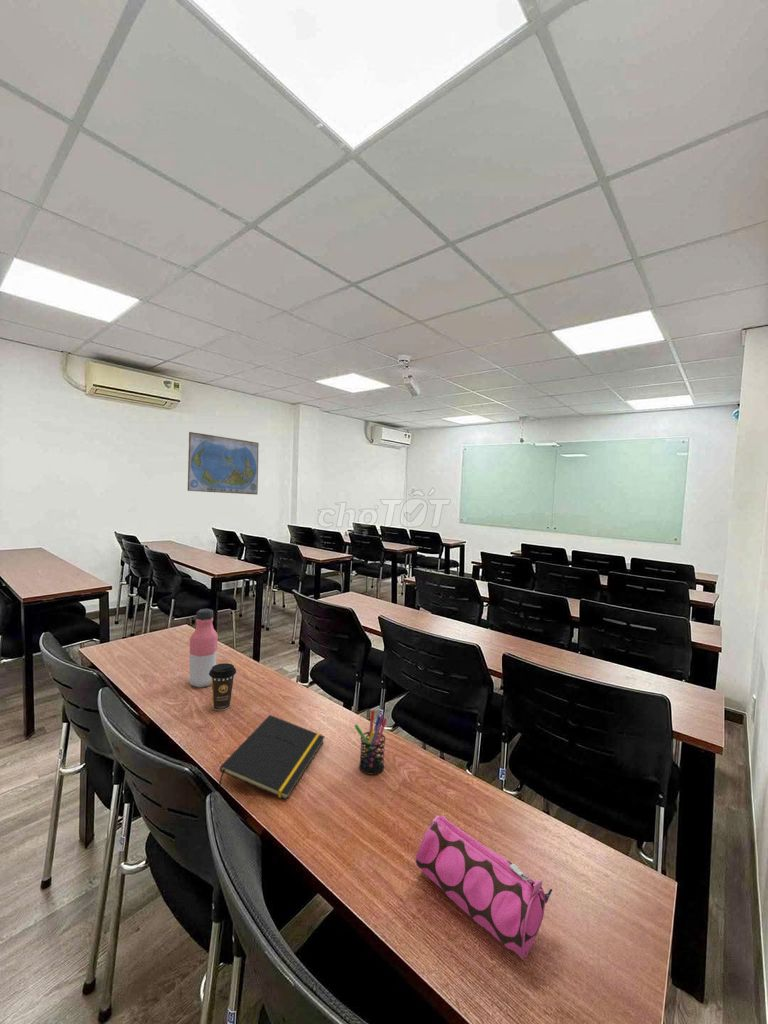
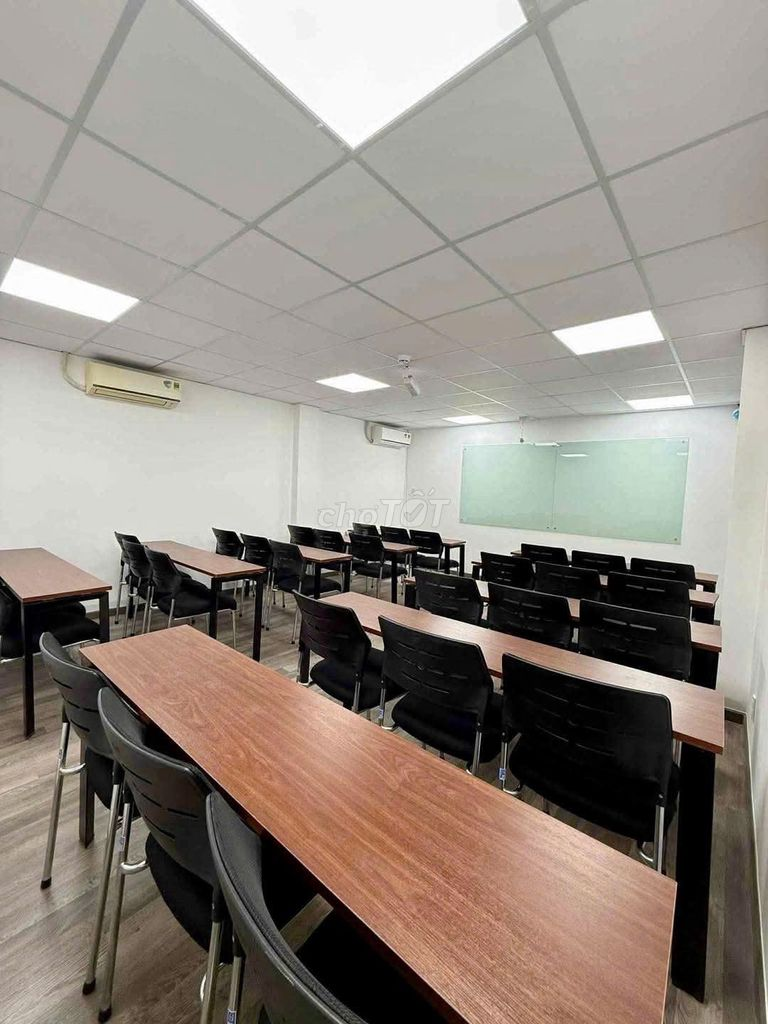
- pencil case [415,815,553,959]
- coffee cup [209,662,237,711]
- notepad [217,714,326,801]
- water bottle [188,608,219,689]
- pen holder [353,709,388,775]
- world map [187,431,260,495]
